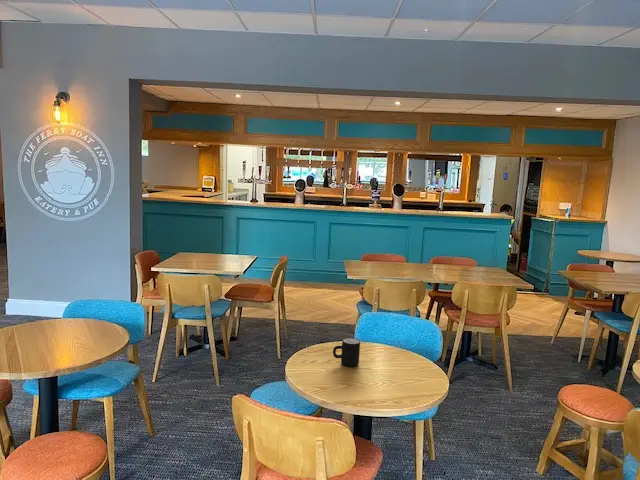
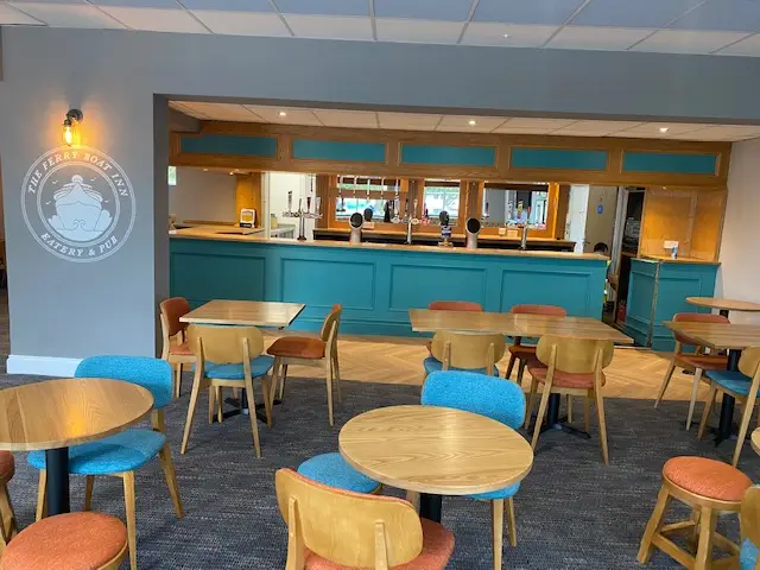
- mug [332,337,361,367]
